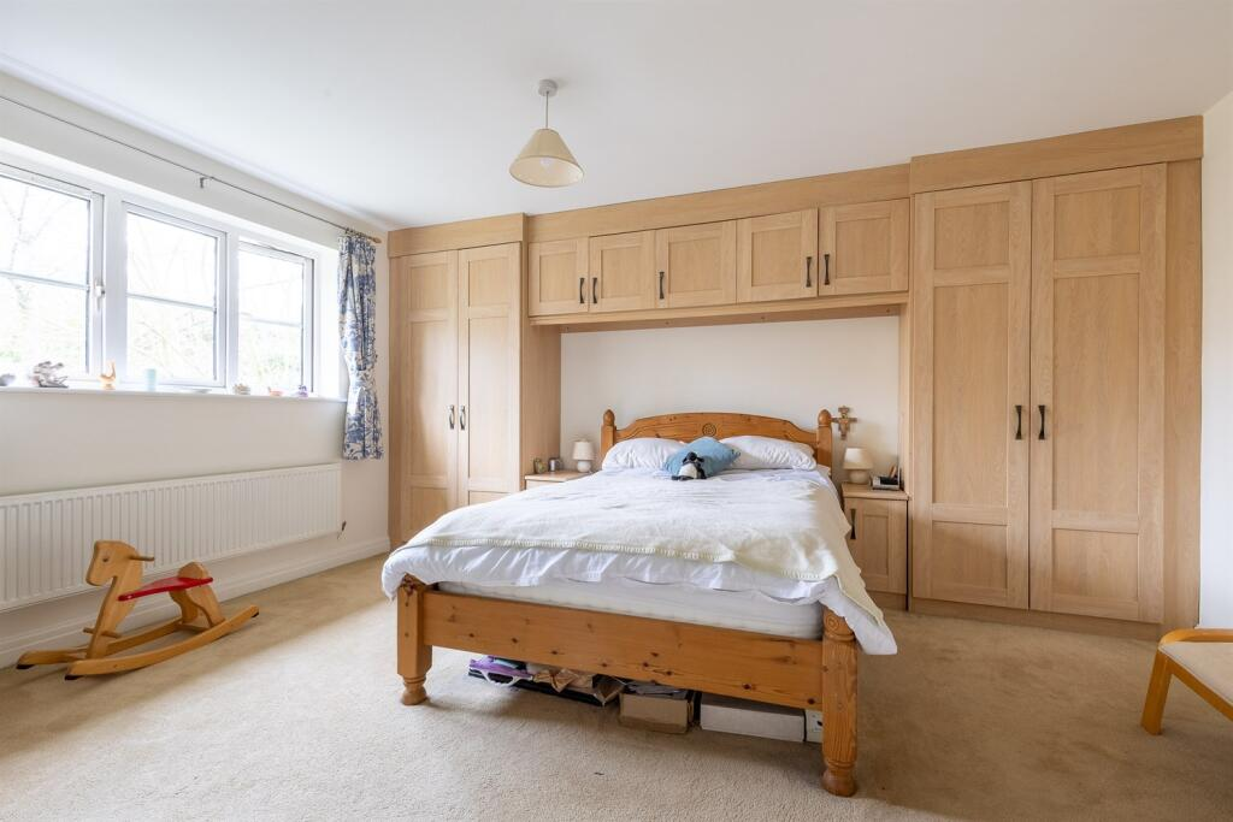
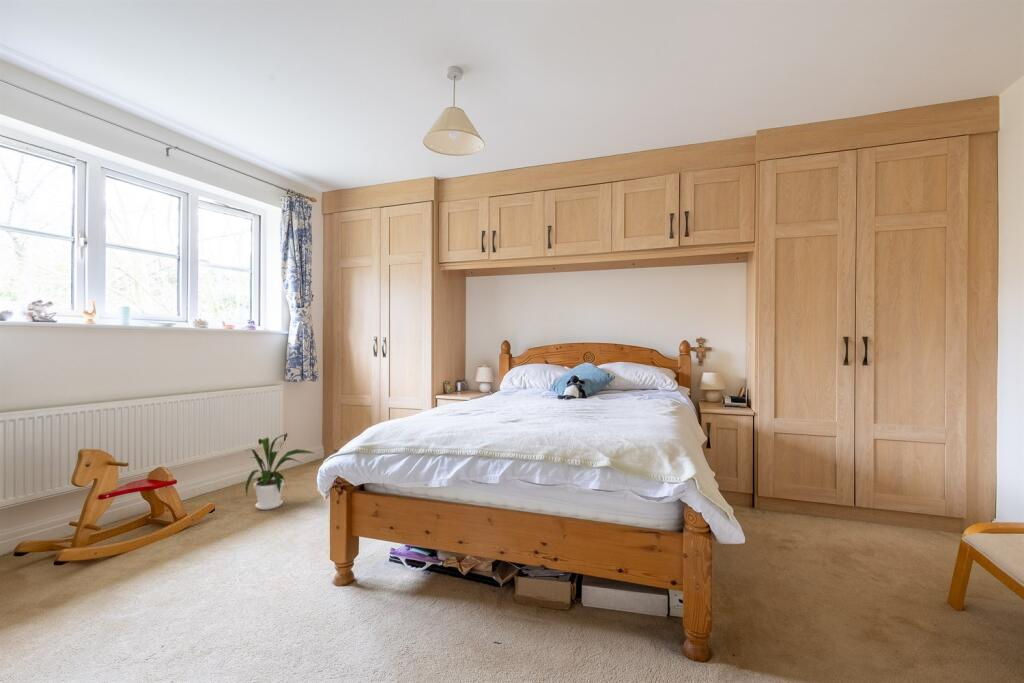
+ house plant [243,434,314,511]
